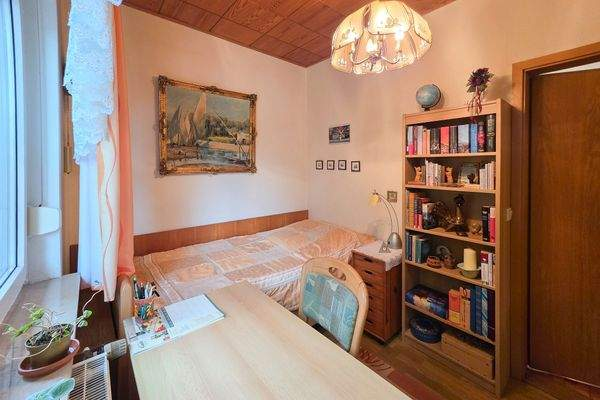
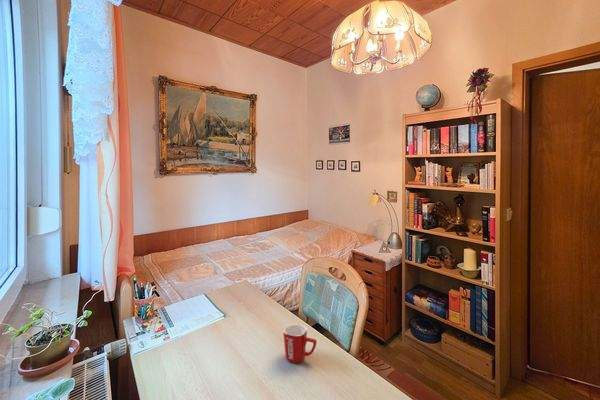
+ mug [282,323,318,364]
